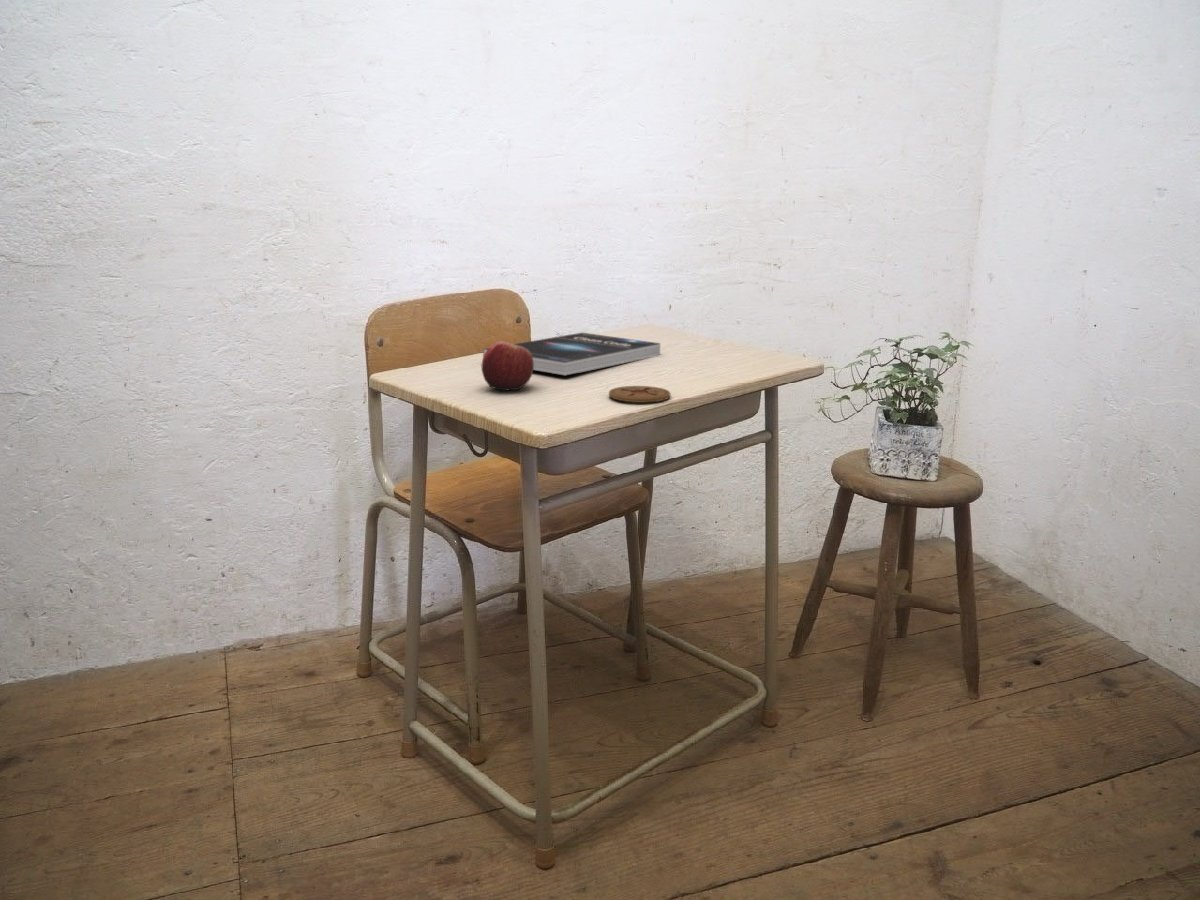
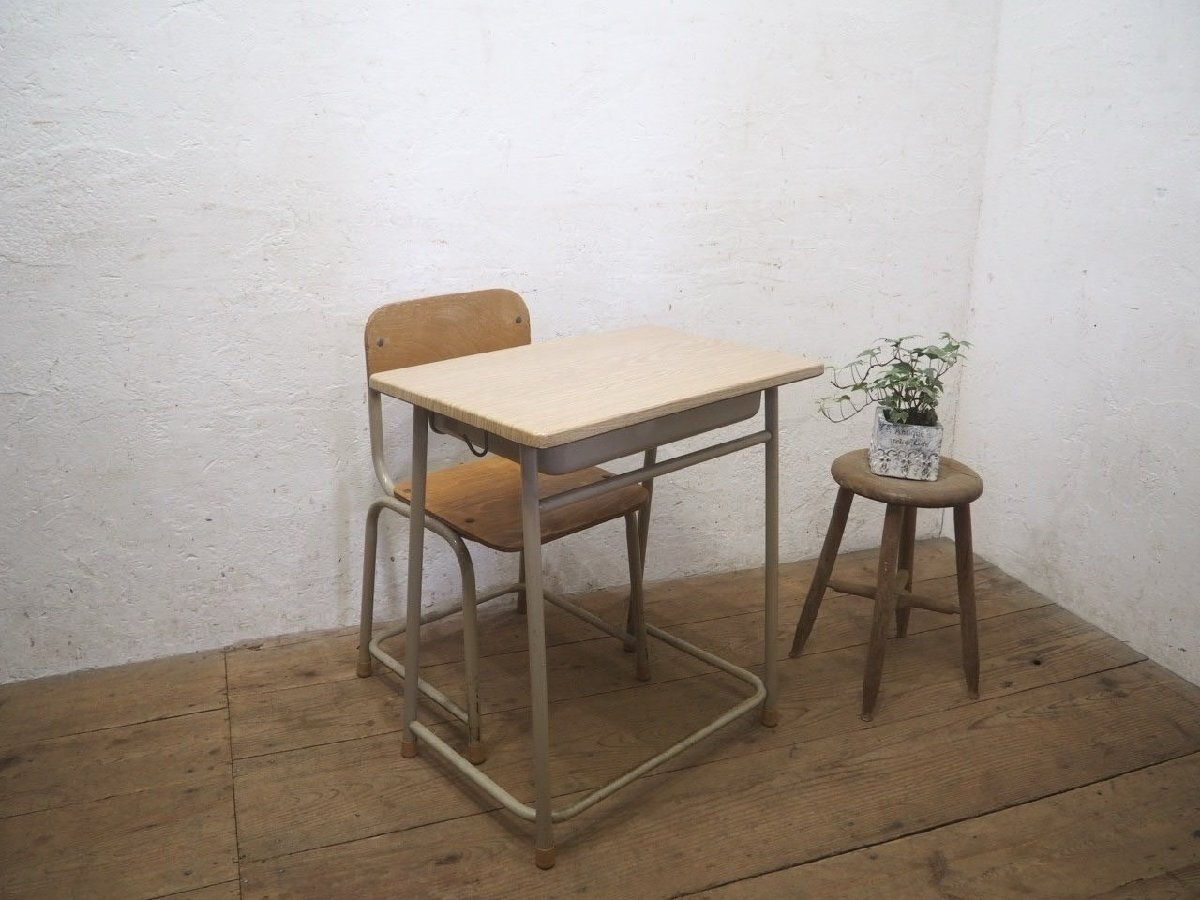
- coaster [608,385,671,403]
- book [482,332,661,377]
- apple [481,341,534,392]
